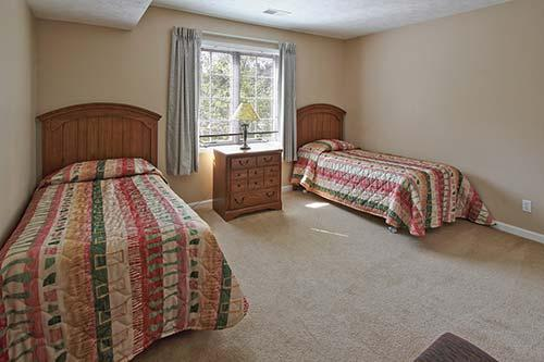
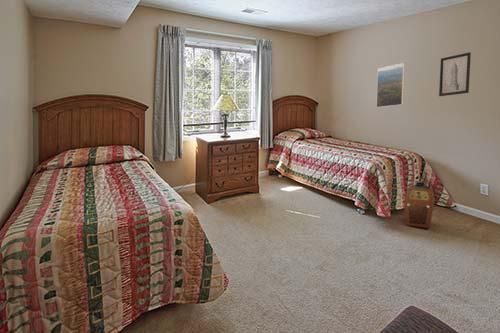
+ wall art [438,51,472,97]
+ speaker [403,180,436,229]
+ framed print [375,62,406,109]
